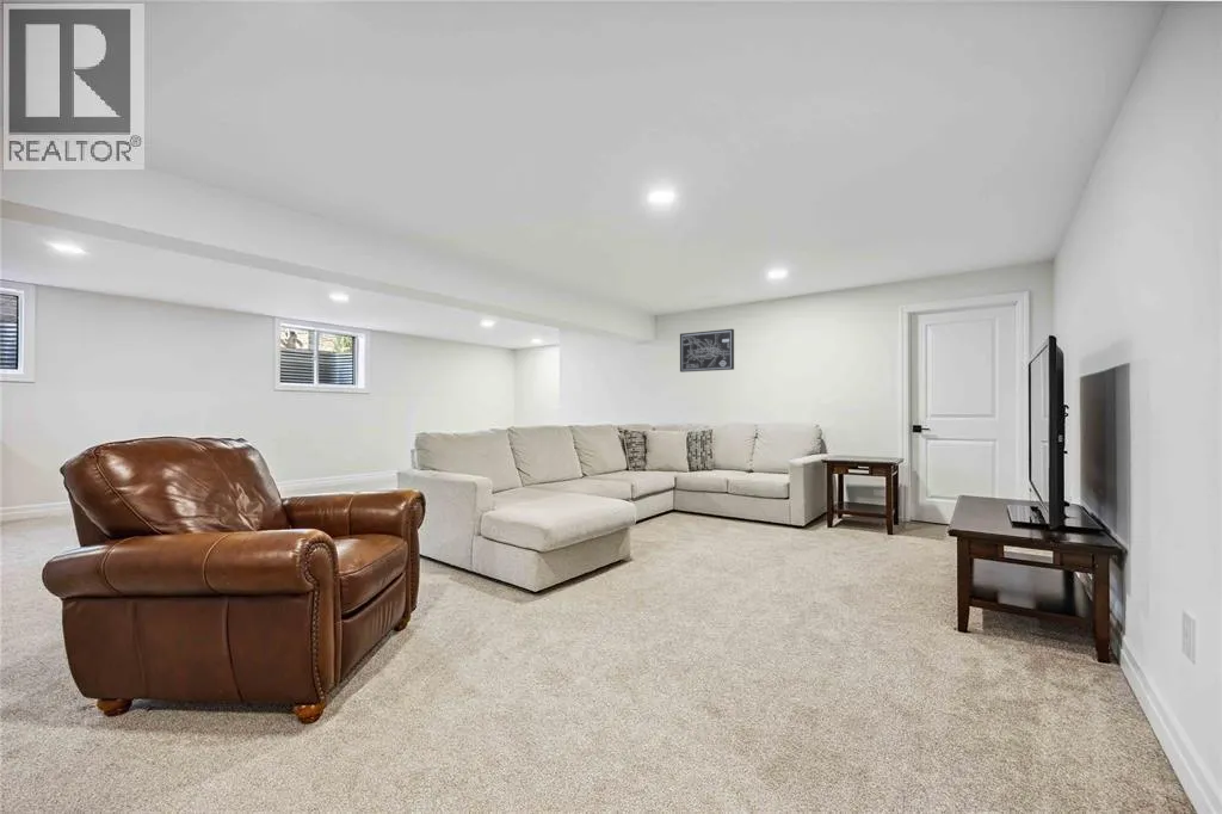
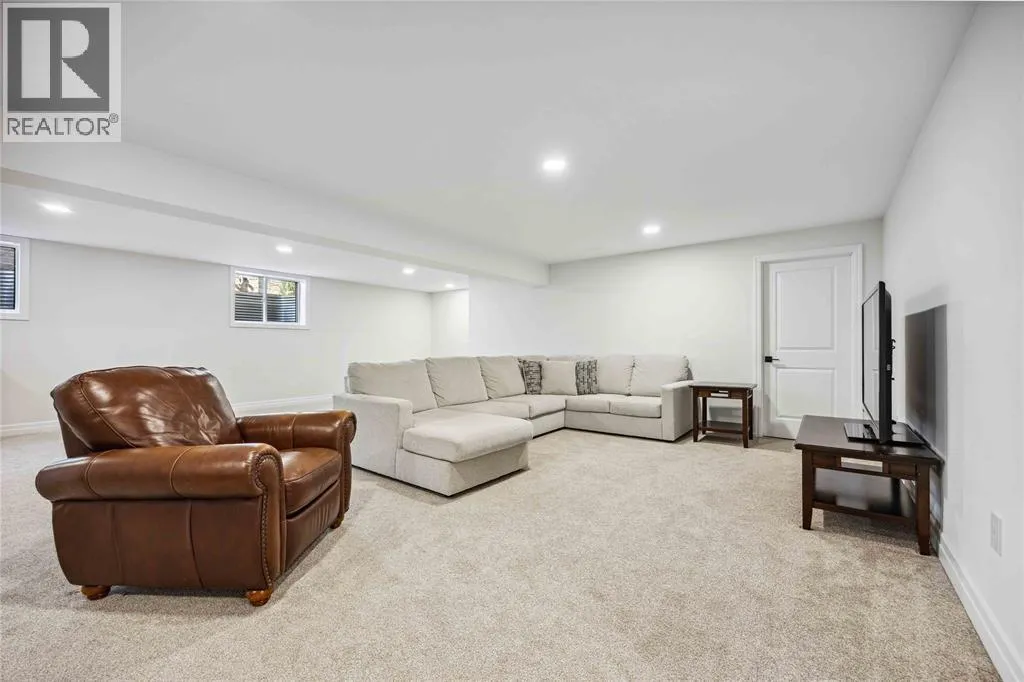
- wall art [679,328,735,374]
